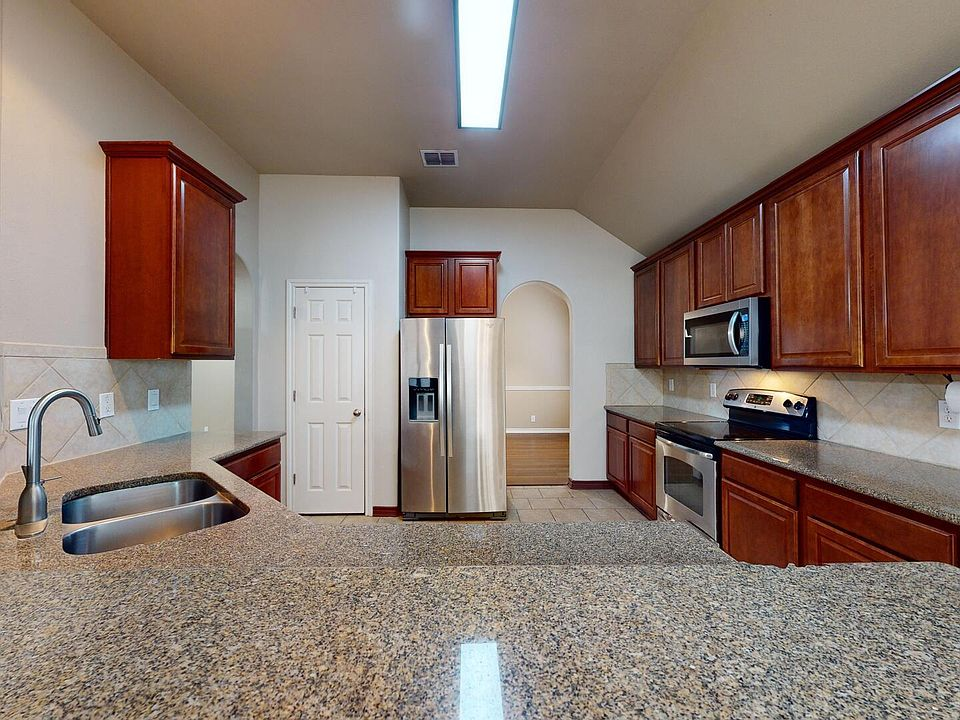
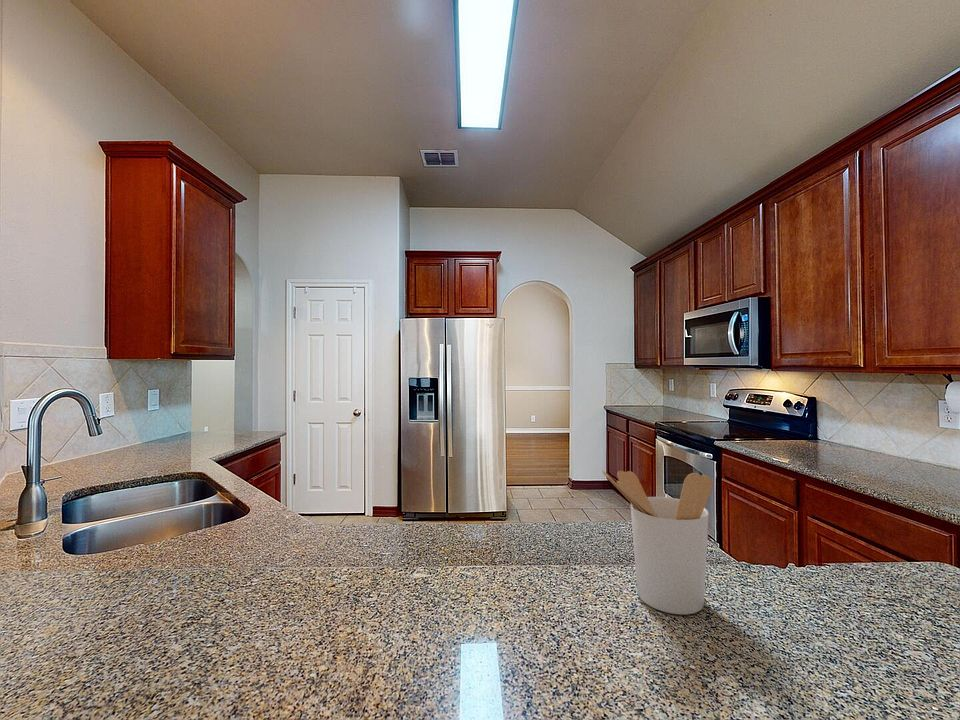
+ utensil holder [601,470,714,616]
